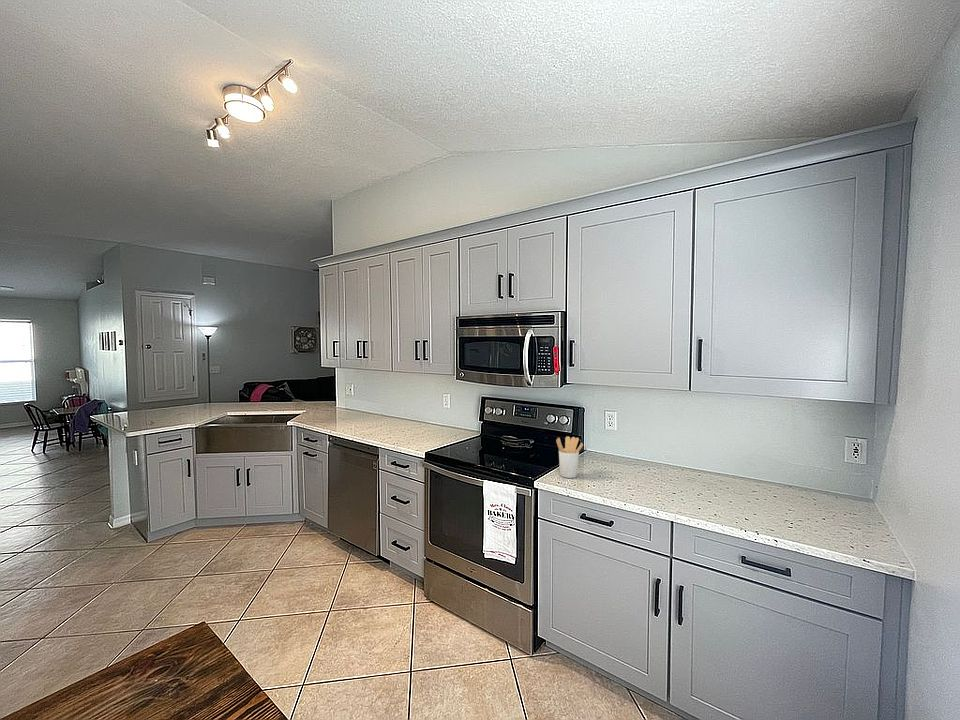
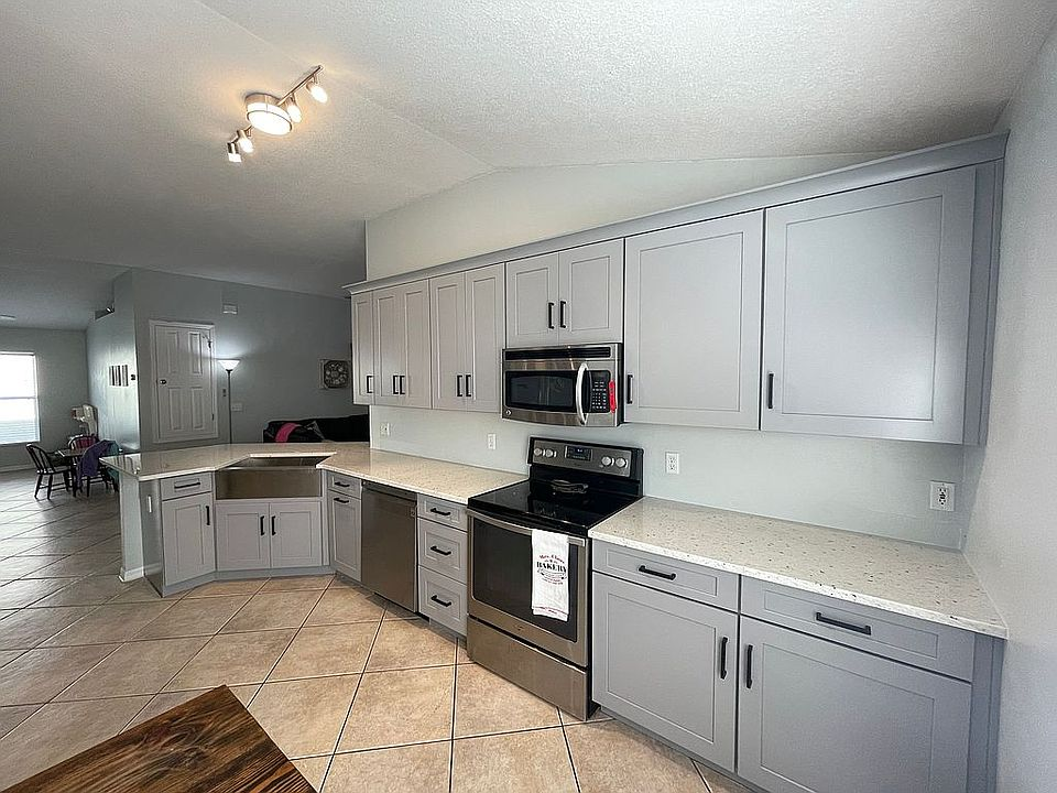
- utensil holder [555,435,584,479]
